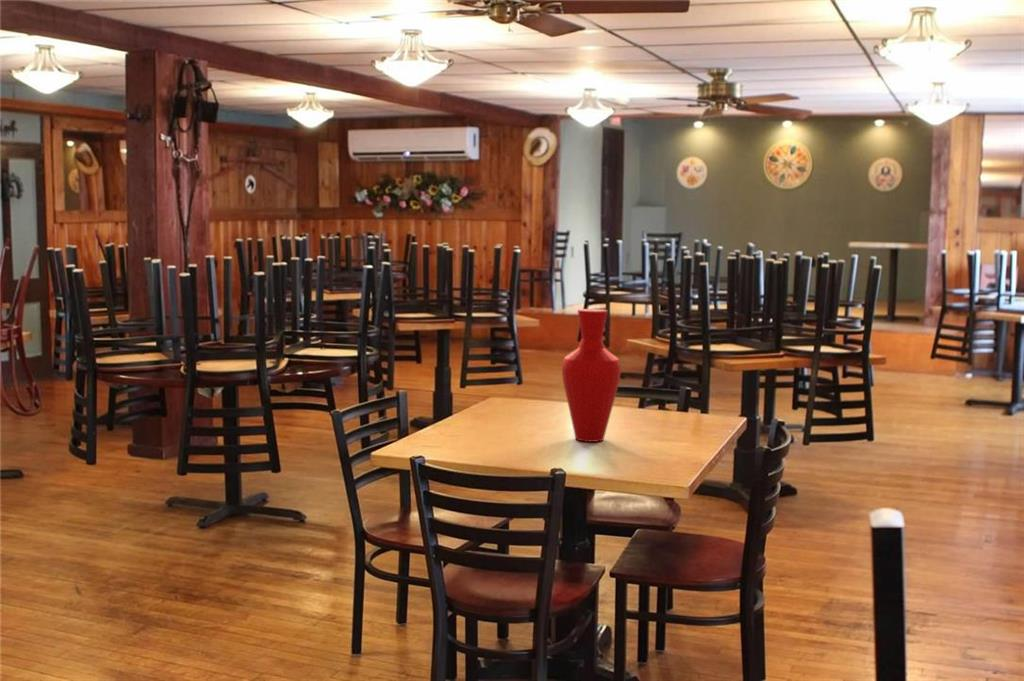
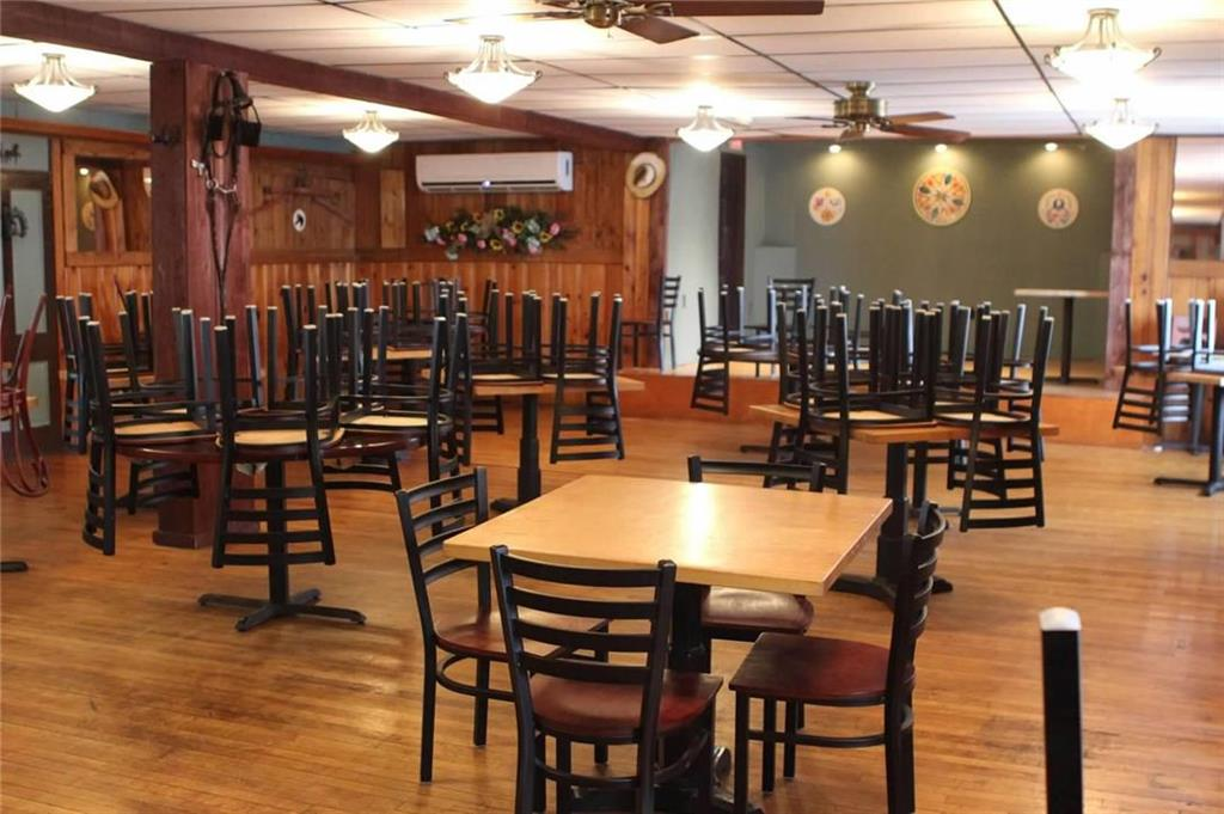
- vase [561,308,622,443]
